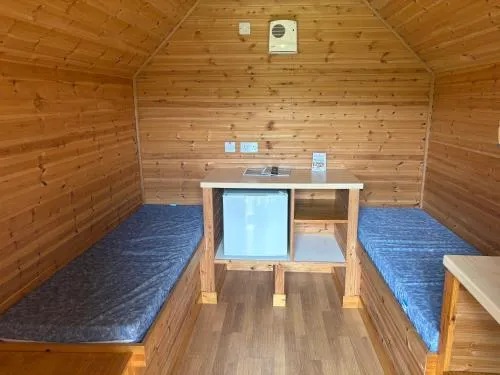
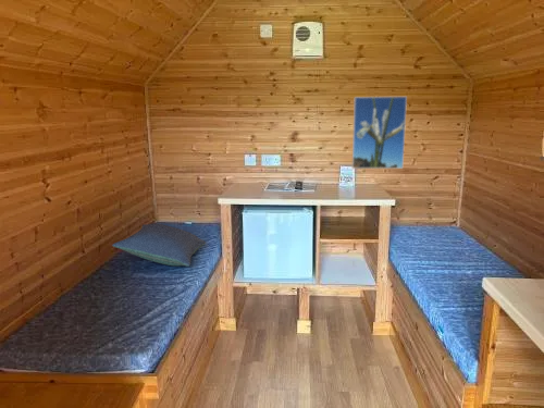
+ pillow [111,222,207,268]
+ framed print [351,96,408,170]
